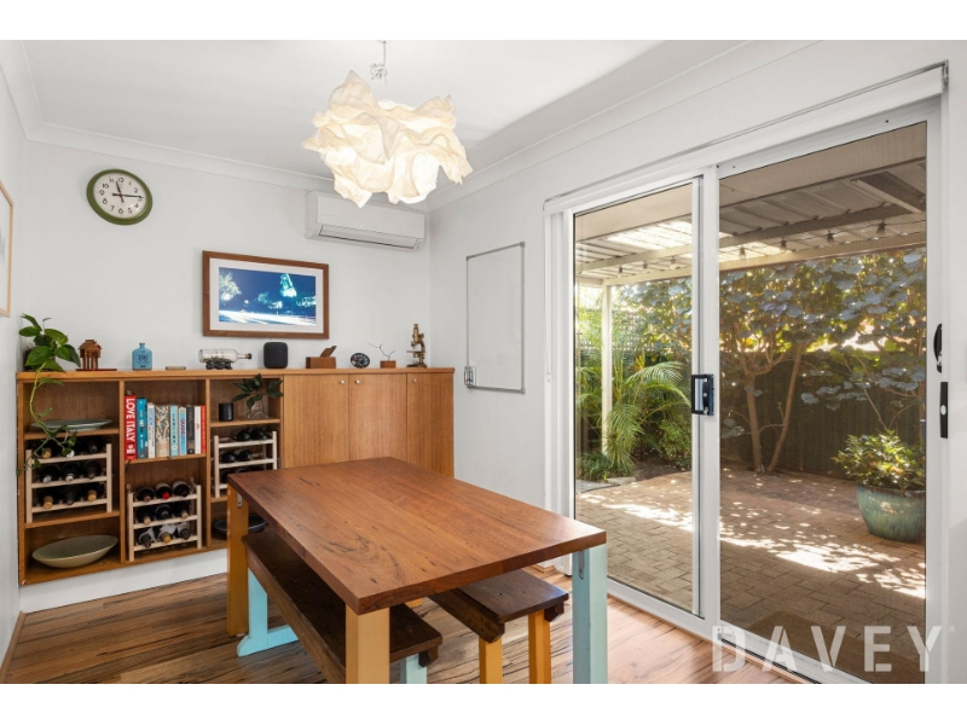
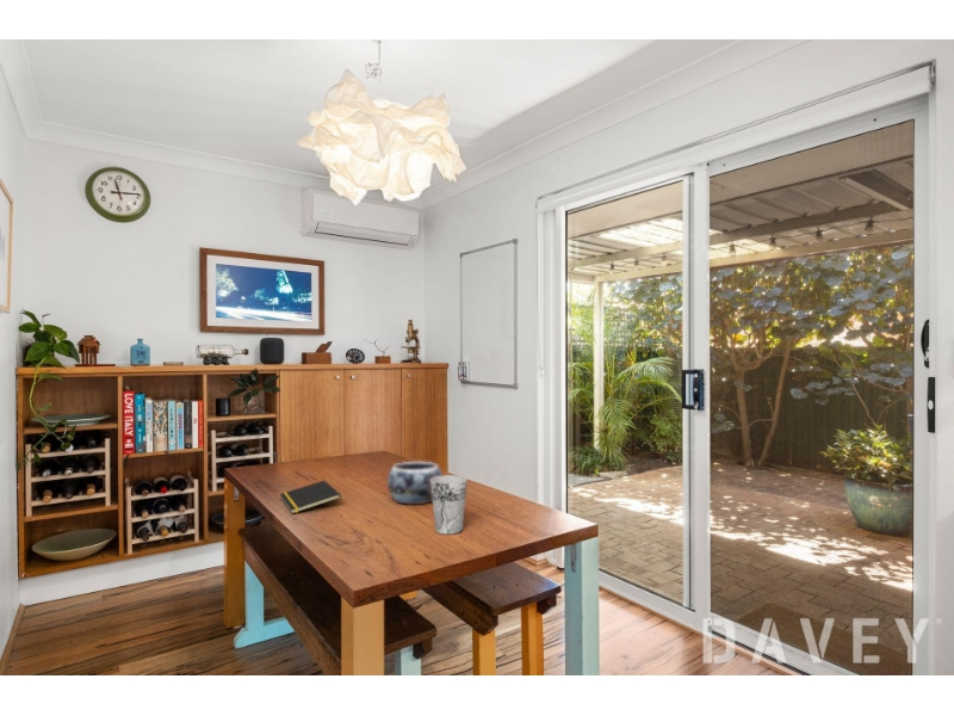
+ decorative bowl [386,461,444,506]
+ cup [430,474,469,536]
+ notepad [279,480,342,514]
